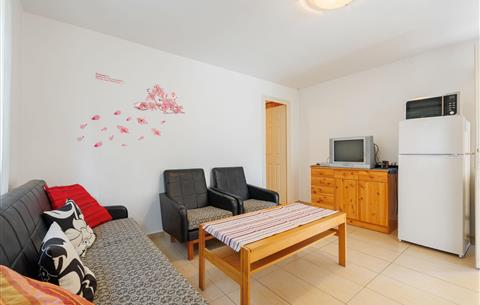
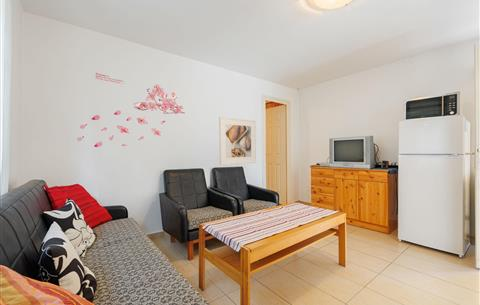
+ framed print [218,116,257,166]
